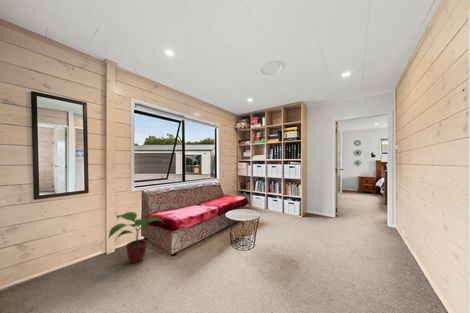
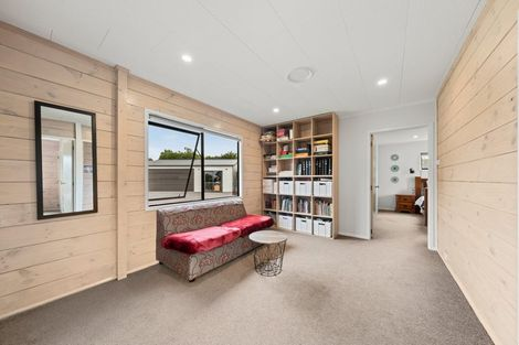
- potted plant [107,211,165,264]
